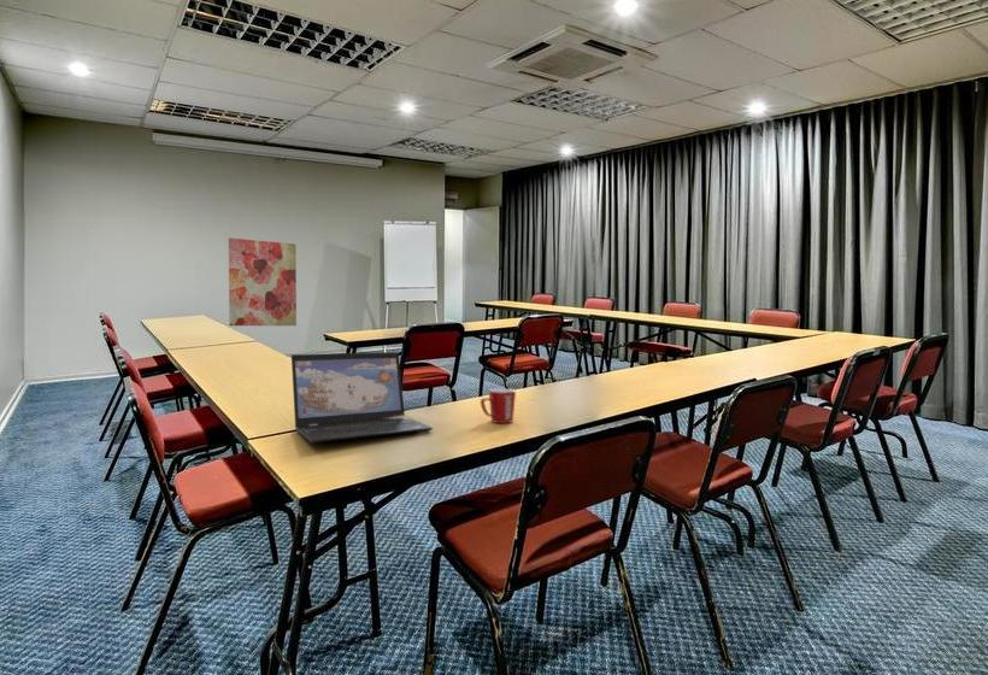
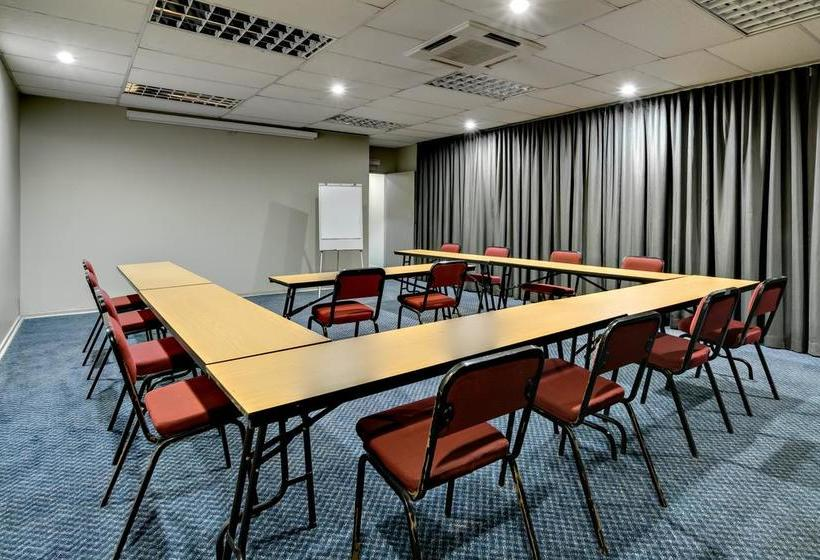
- wall art [228,236,298,327]
- mug [480,388,517,424]
- laptop [290,351,434,444]
